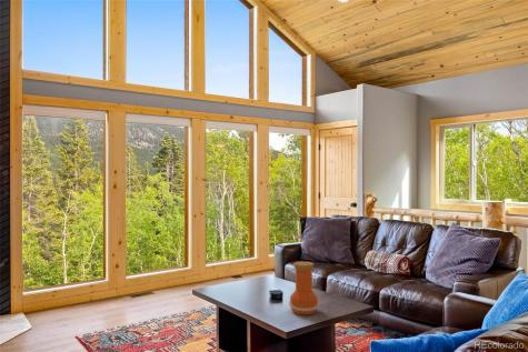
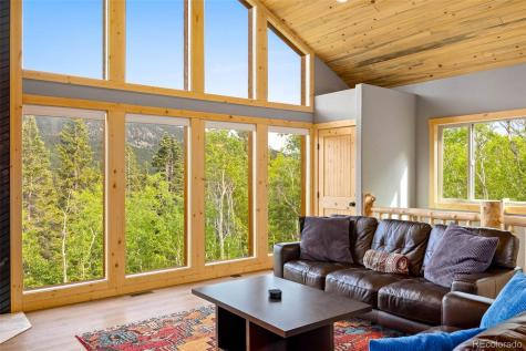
- vase [288,261,320,316]
